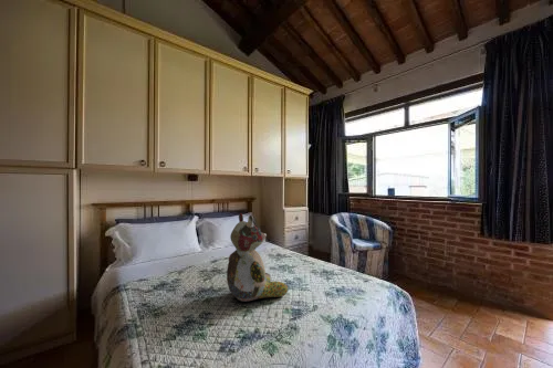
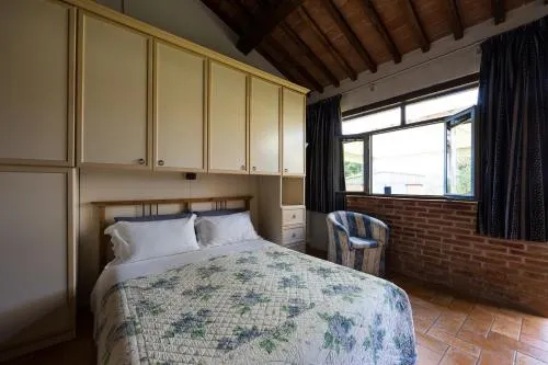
- stuffed bear [226,212,289,303]
